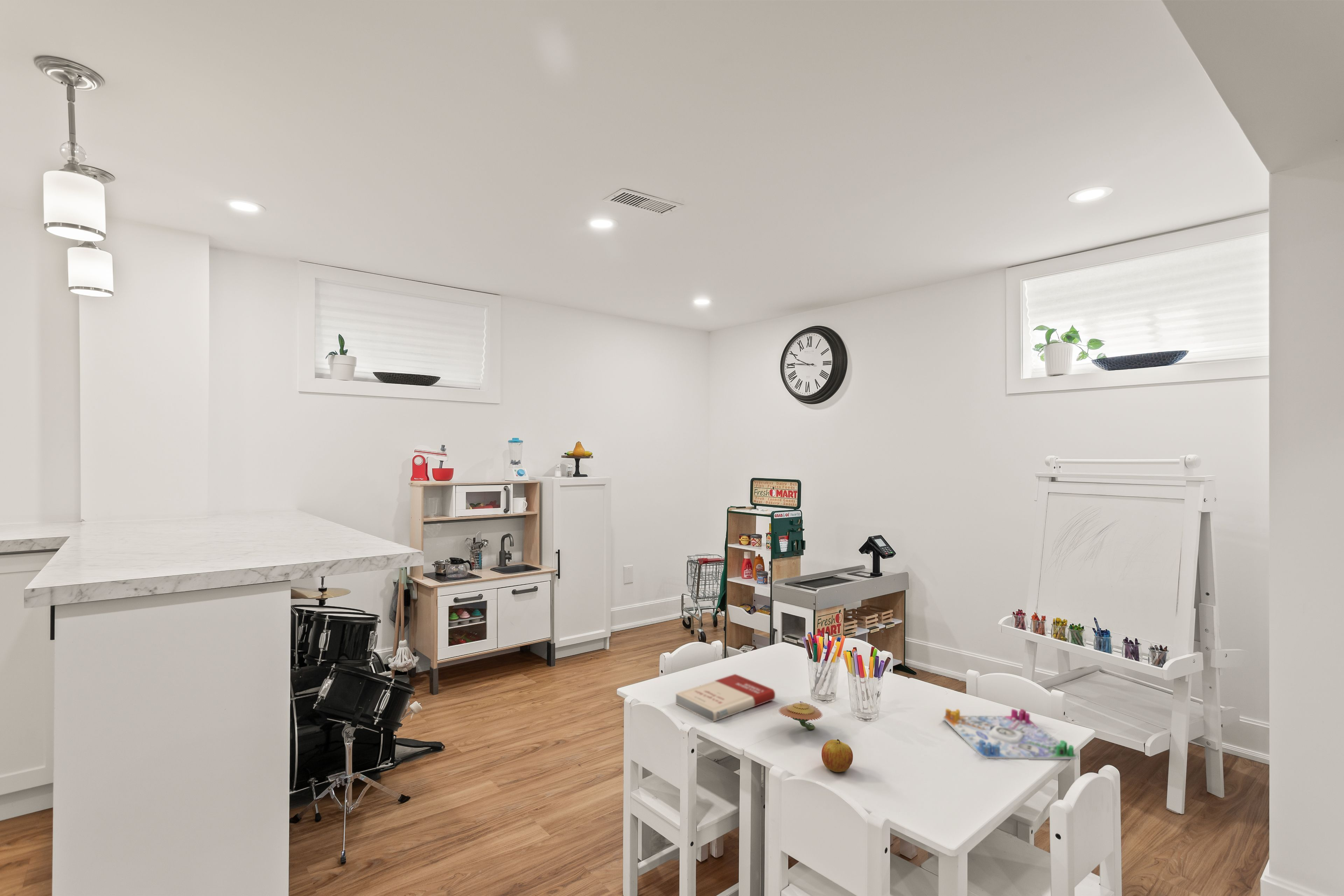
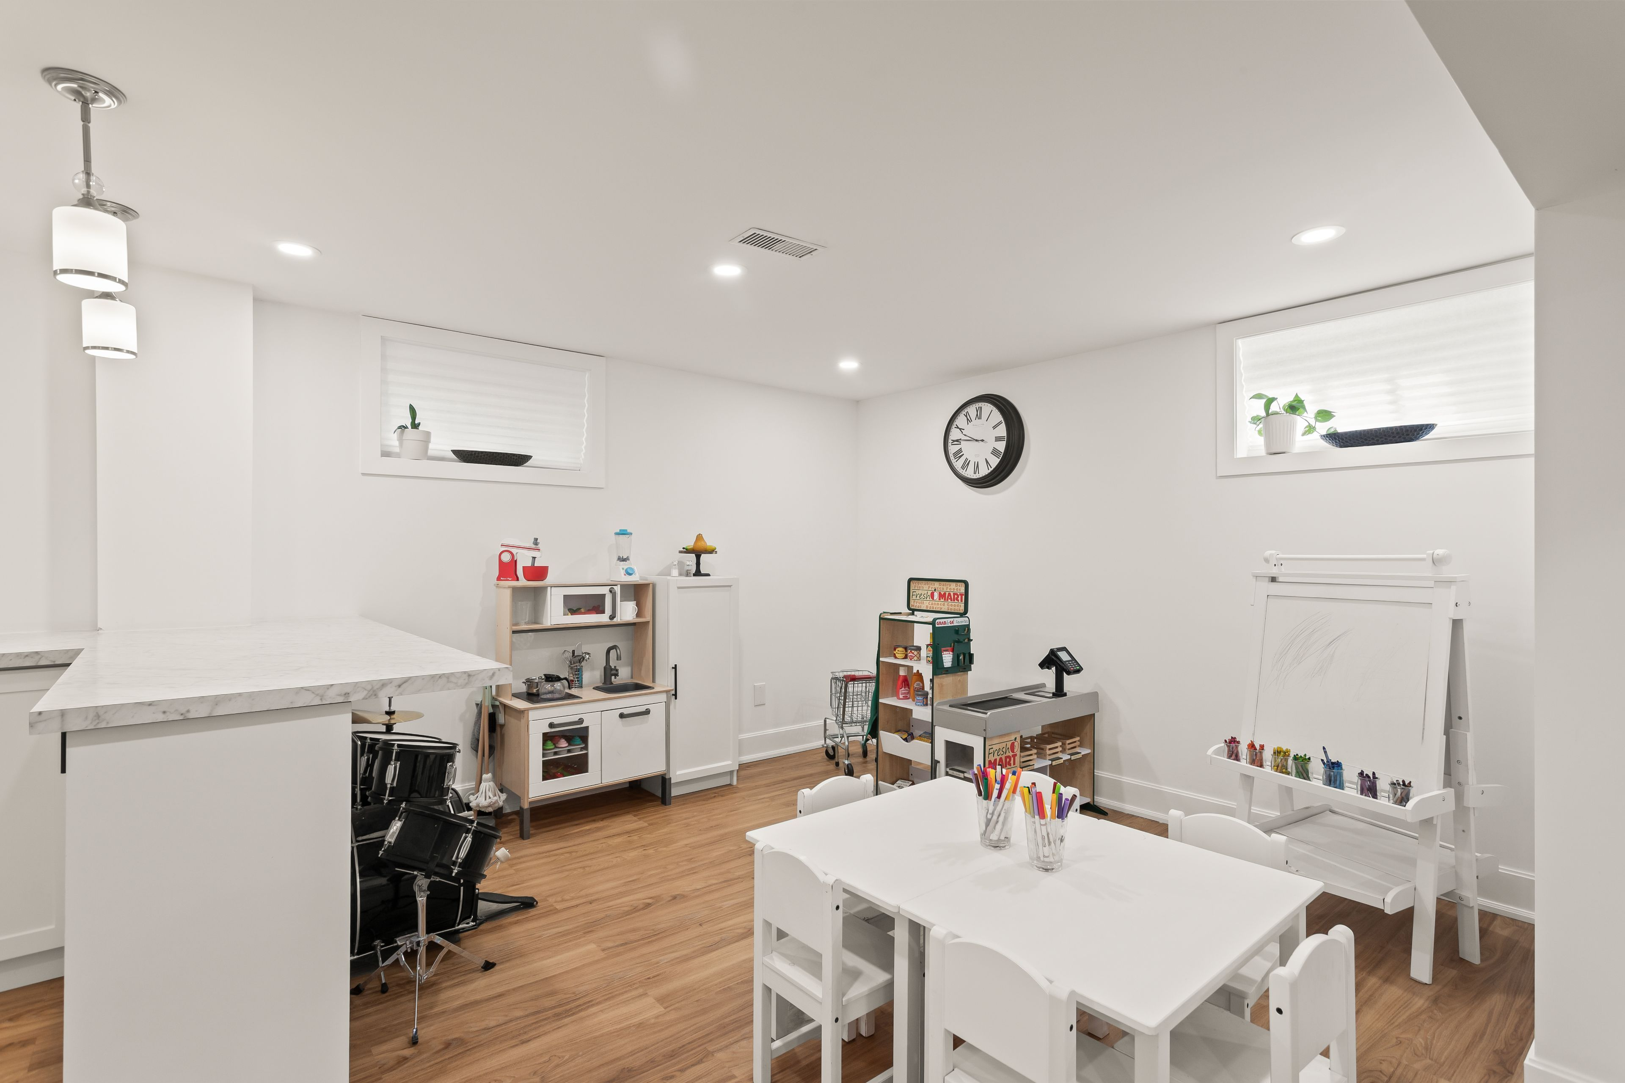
- flower [778,701,823,730]
- apple [821,739,853,772]
- book [675,674,776,722]
- board game [943,708,1077,760]
